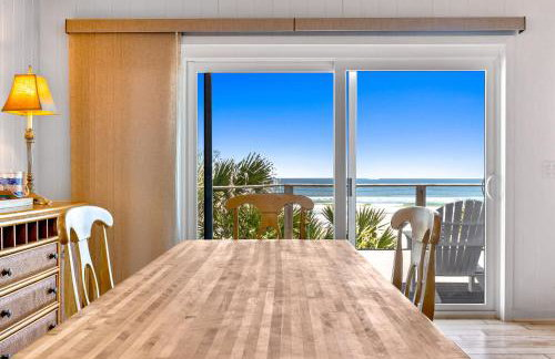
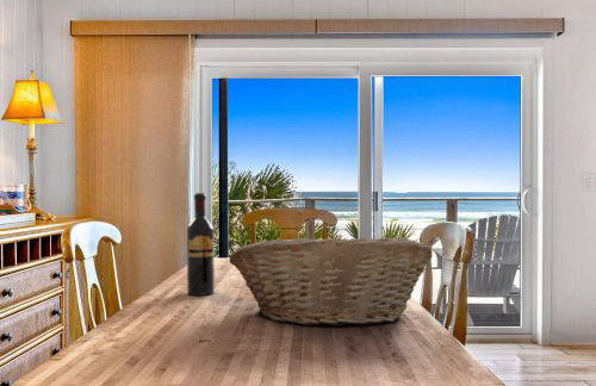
+ fruit basket [228,237,434,328]
+ wine bottle [186,192,216,297]
